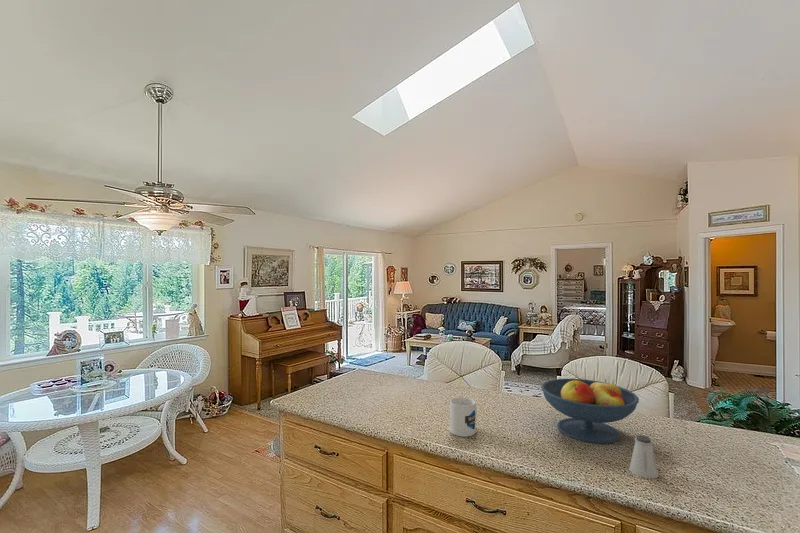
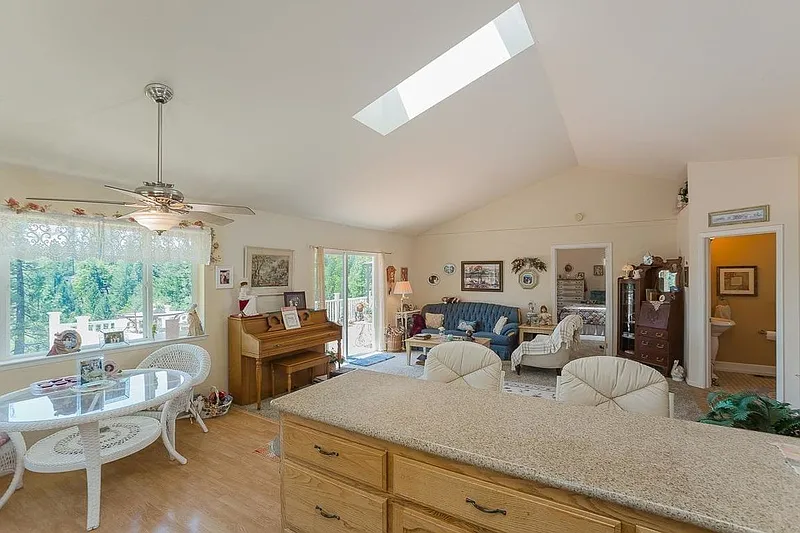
- mug [449,396,478,438]
- saltshaker [628,434,659,479]
- fruit bowl [540,378,640,444]
